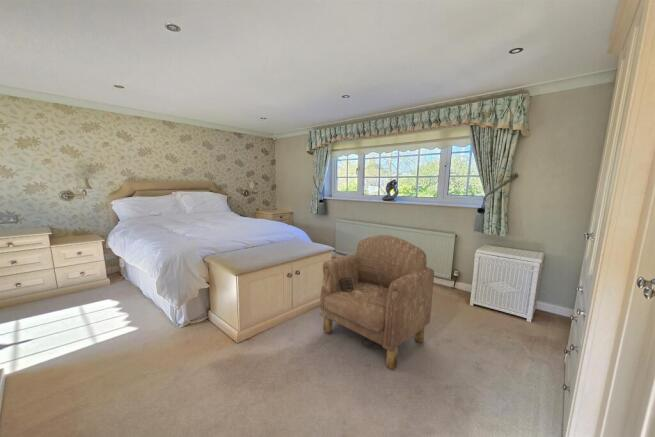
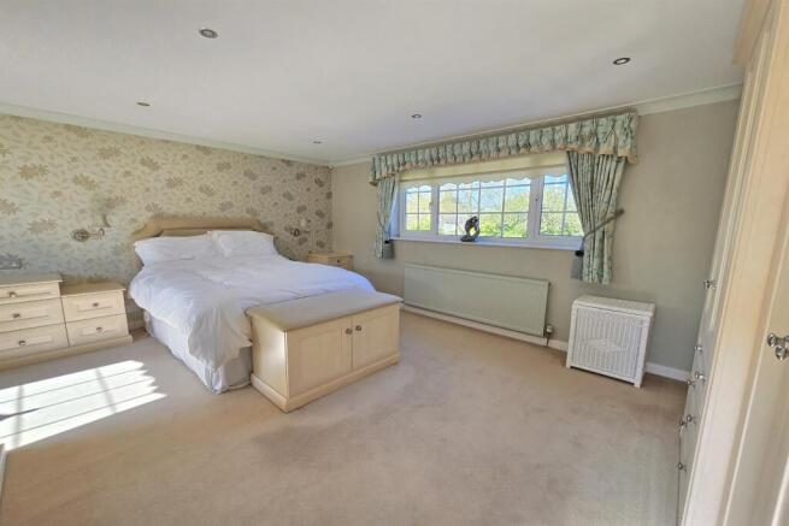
- armchair [318,234,435,371]
